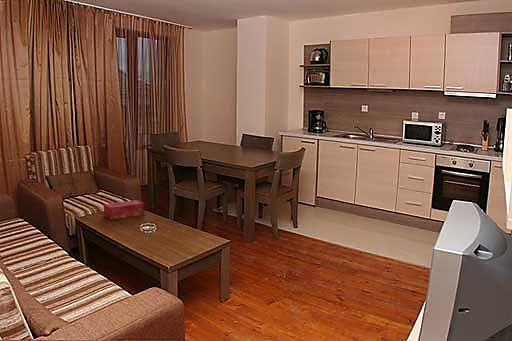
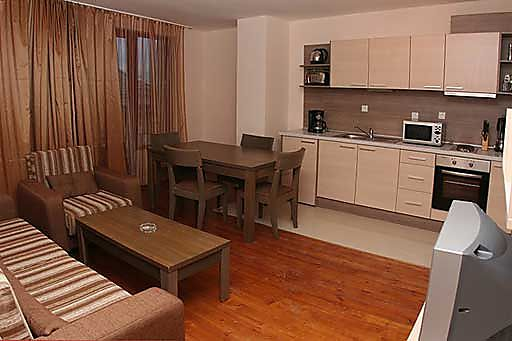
- tissue box [103,199,146,221]
